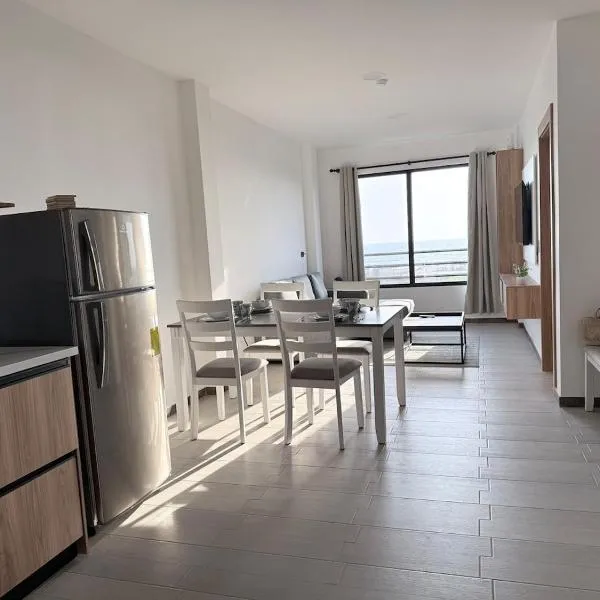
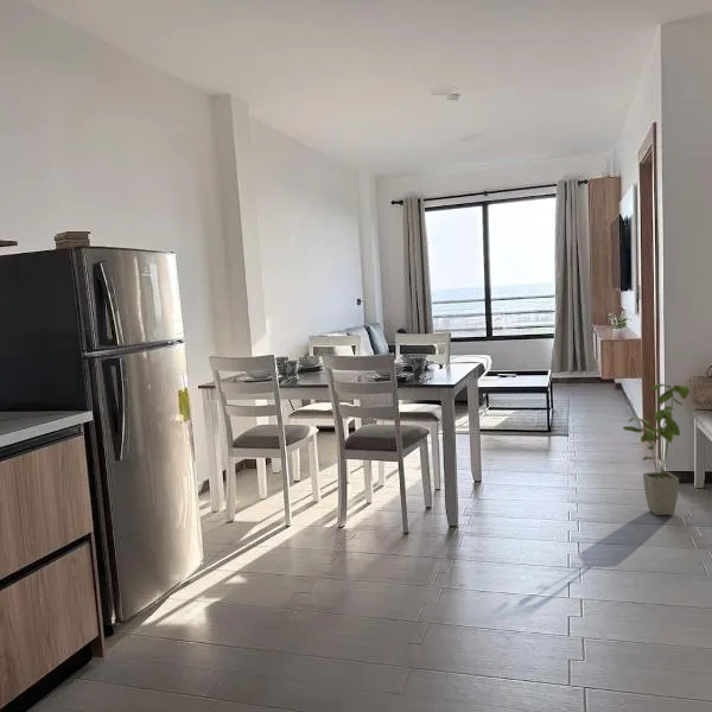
+ house plant [622,383,692,516]
